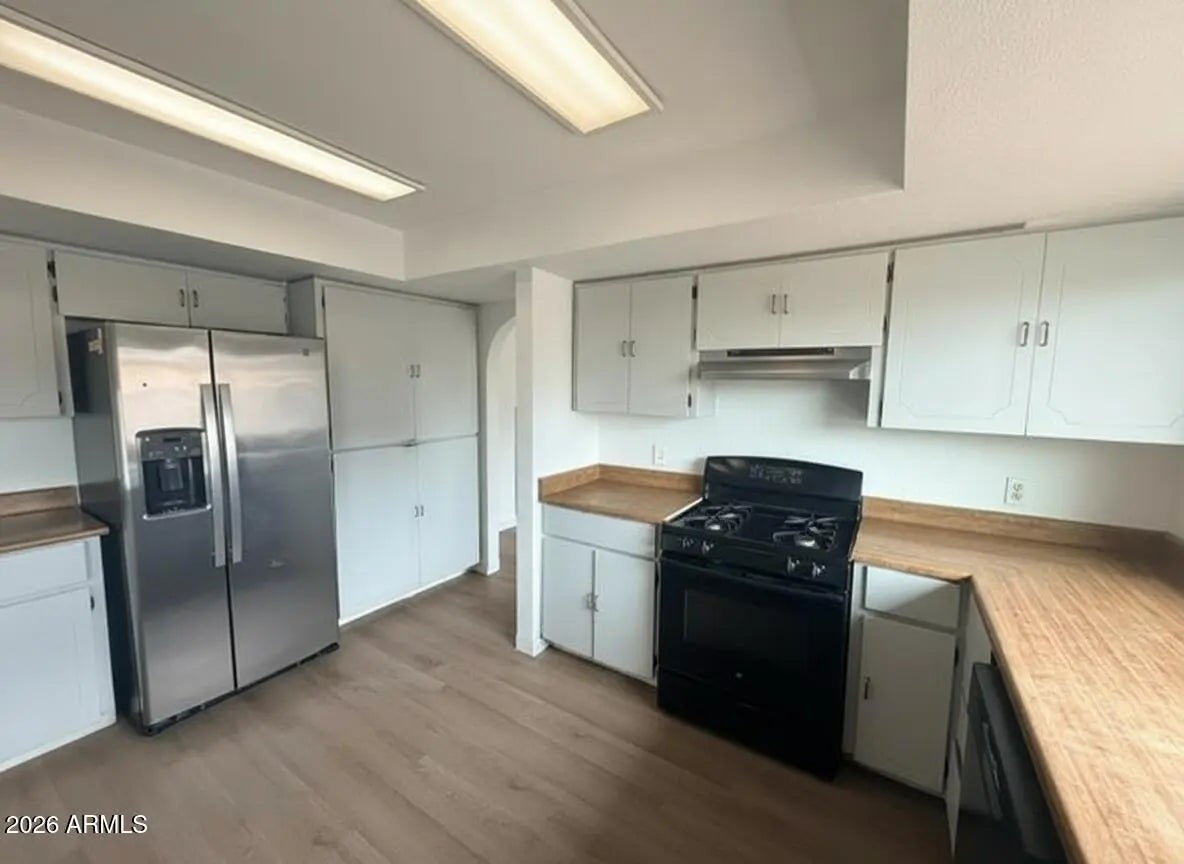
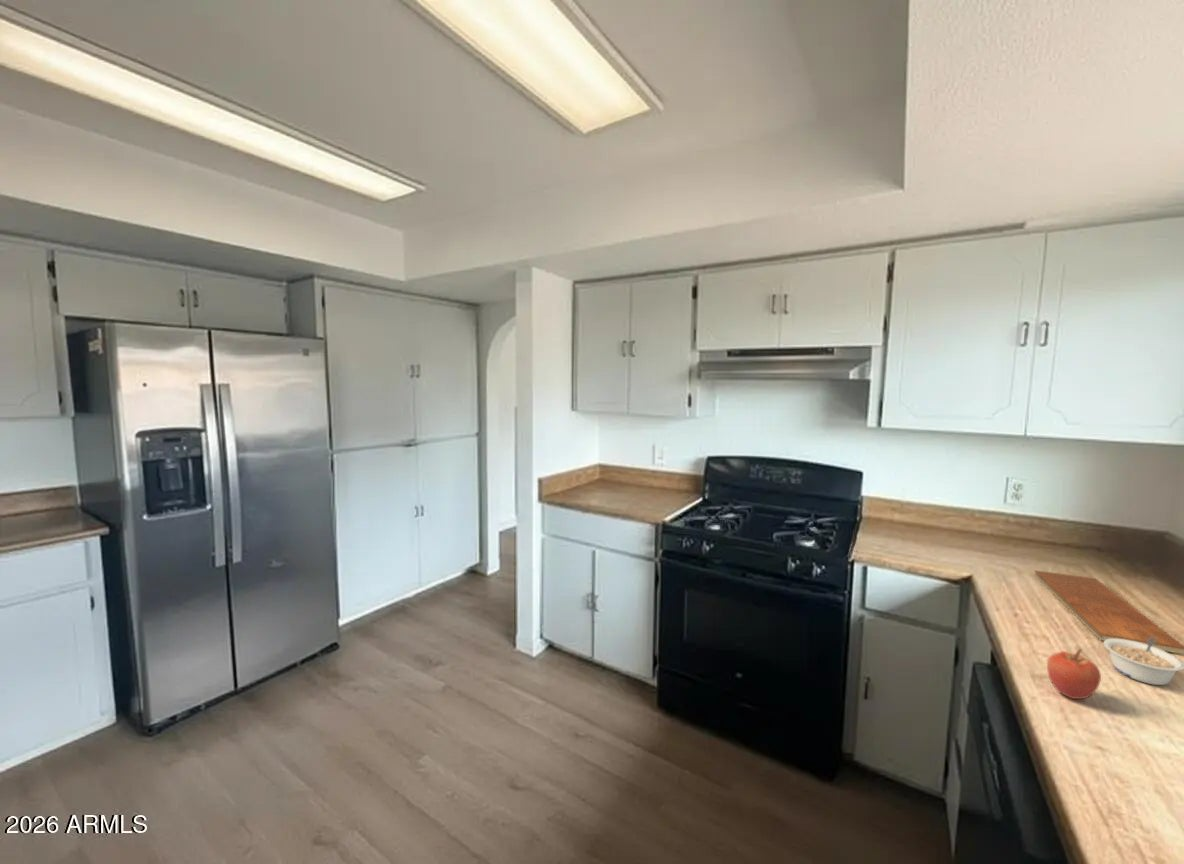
+ apple [1046,648,1102,700]
+ chopping board [1033,569,1184,655]
+ legume [1103,638,1184,686]
